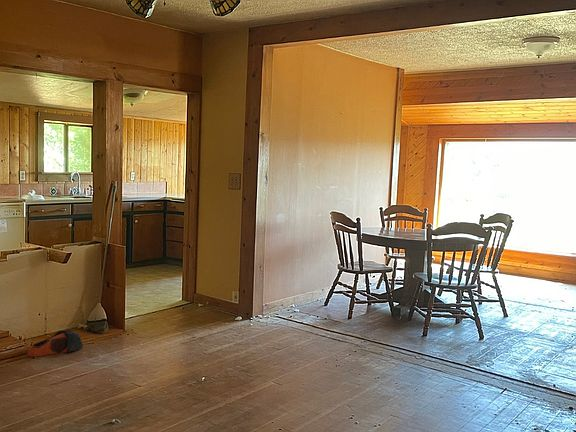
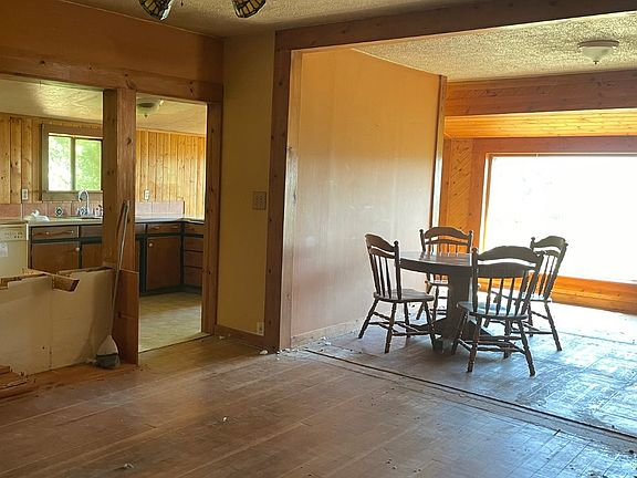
- bag [26,329,84,358]
